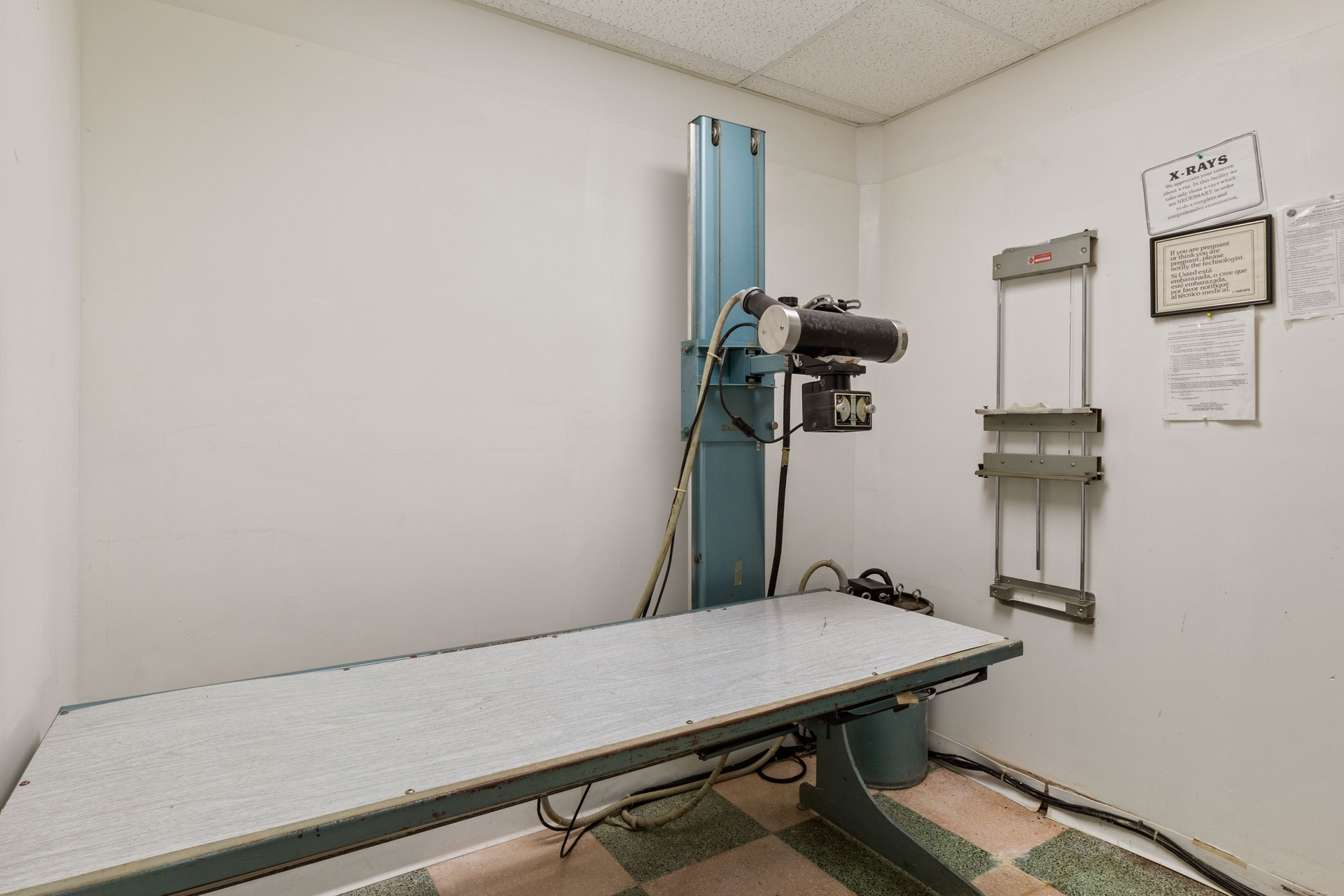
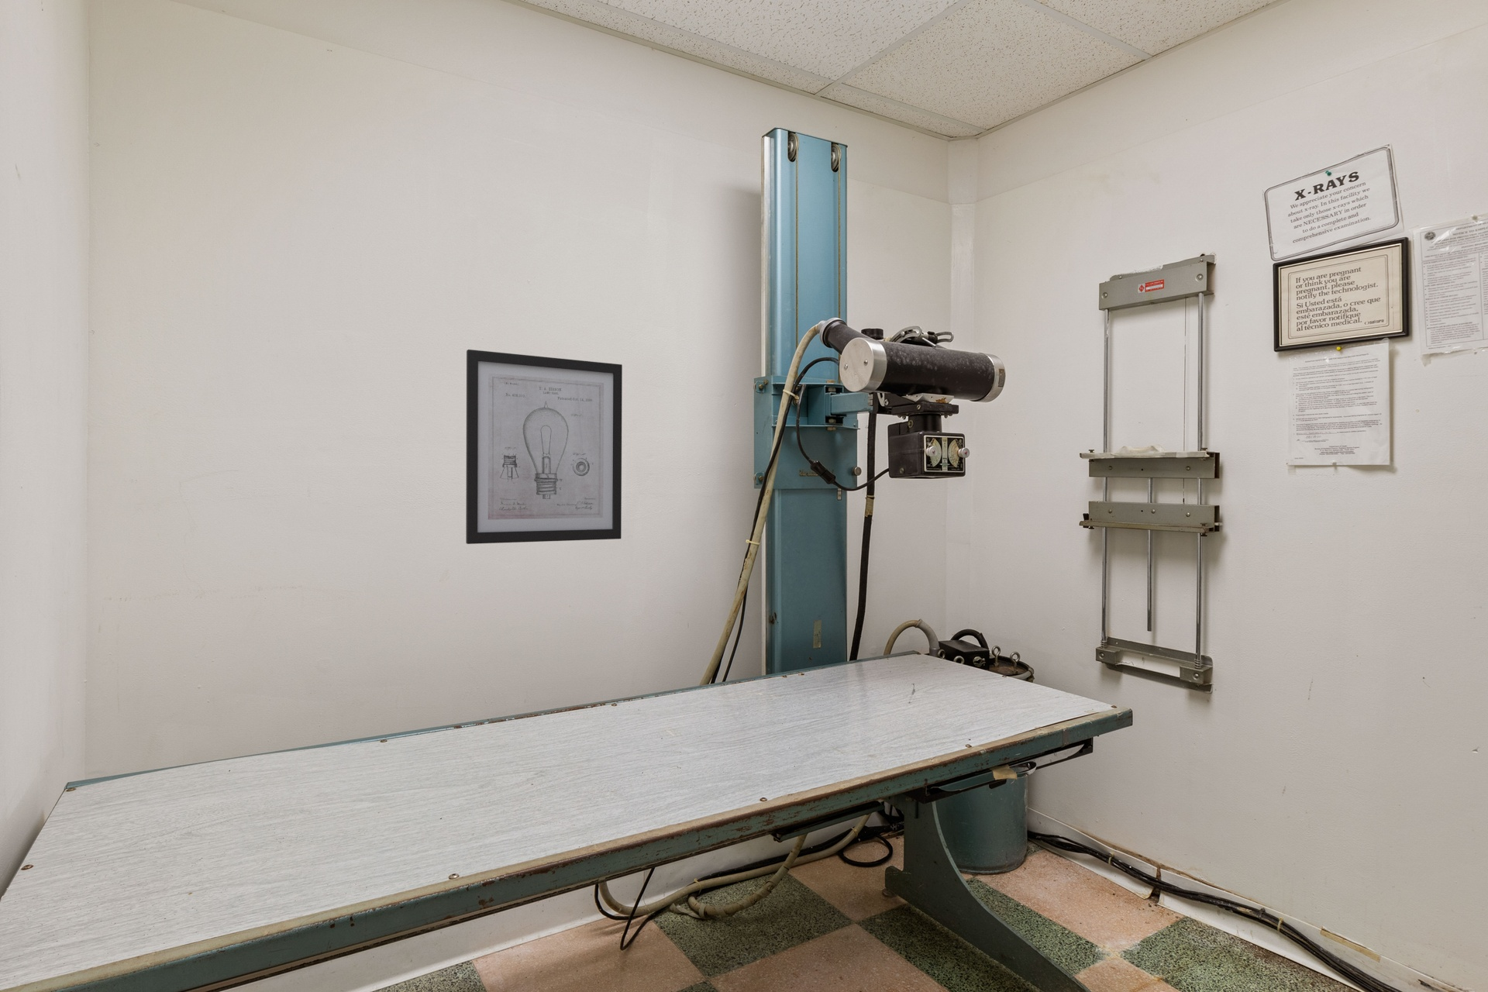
+ wall art [465,349,623,545]
